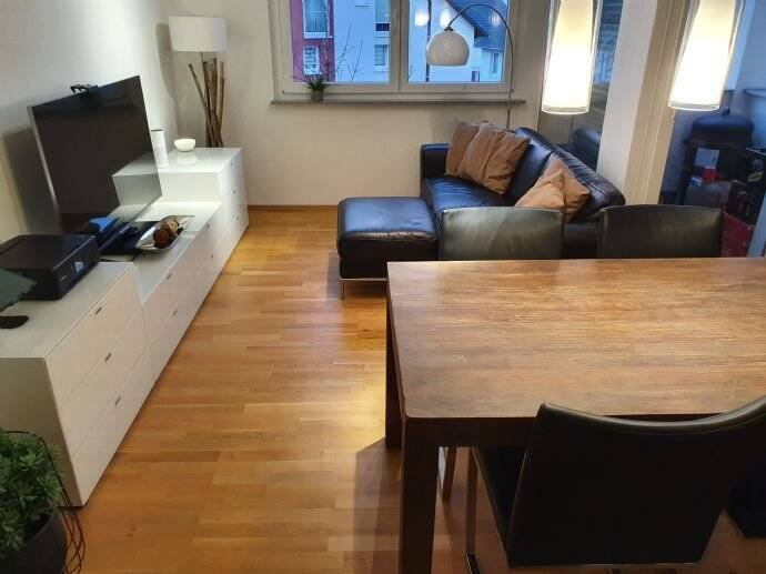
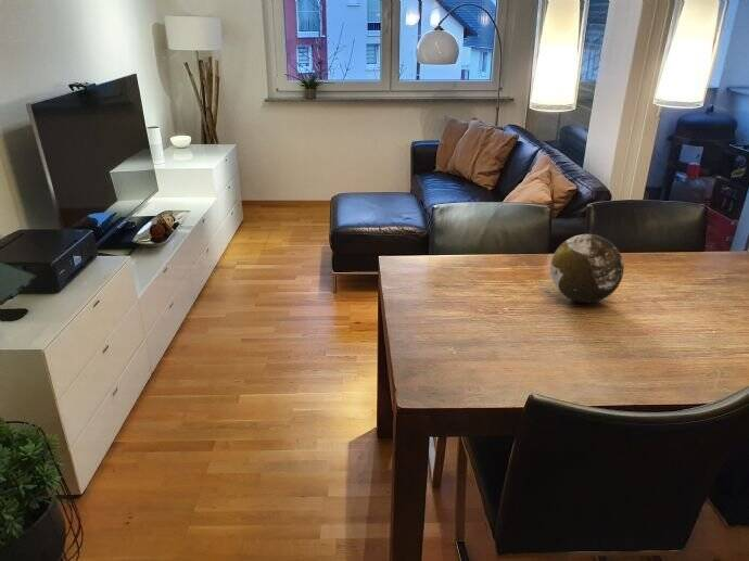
+ decorative orb [549,233,625,304]
